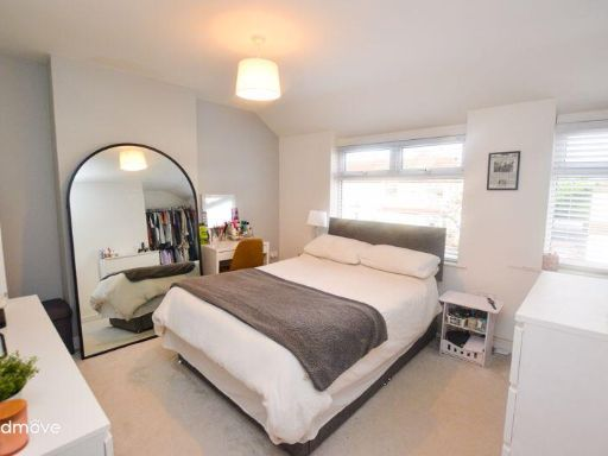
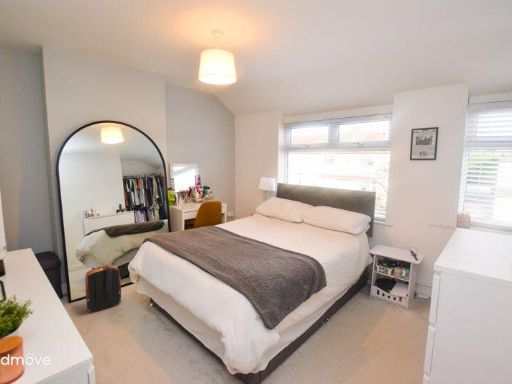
+ backpack [84,264,122,312]
